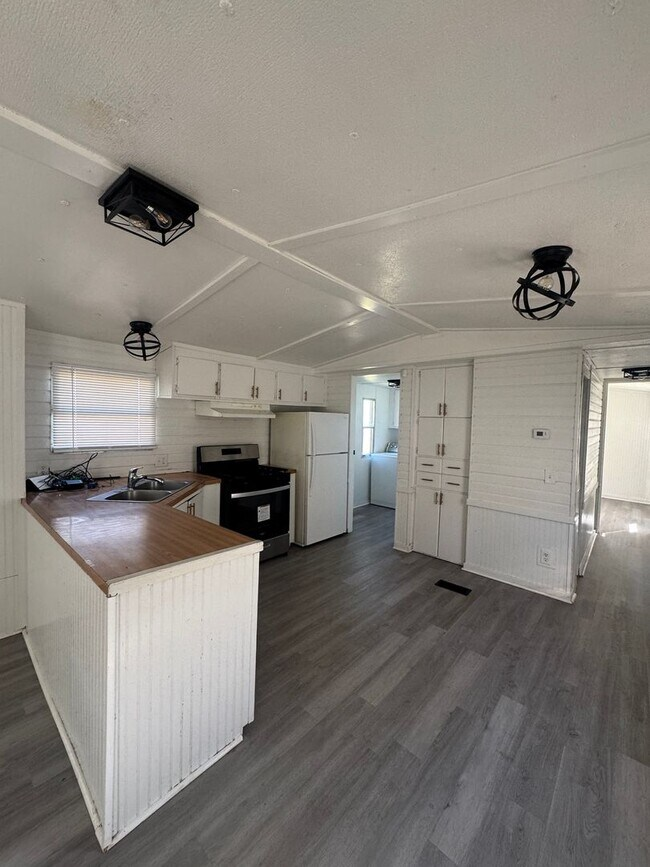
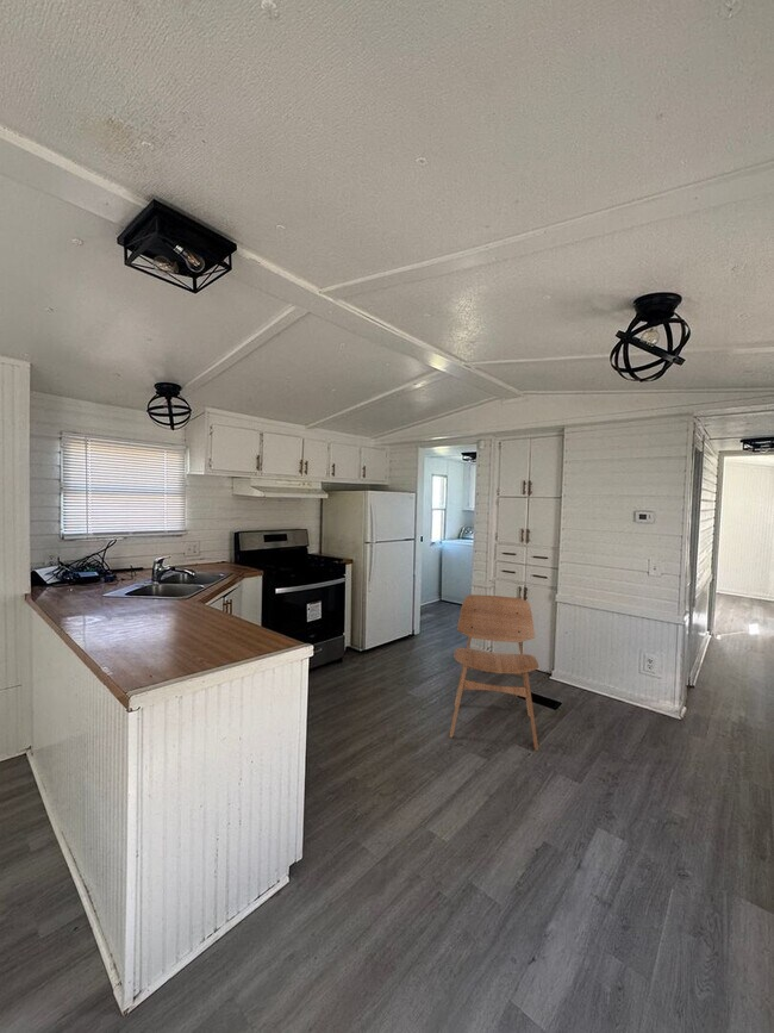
+ dining chair [449,593,539,752]
